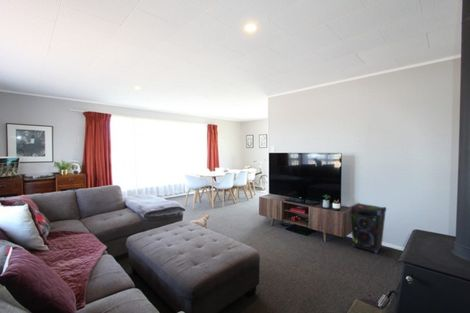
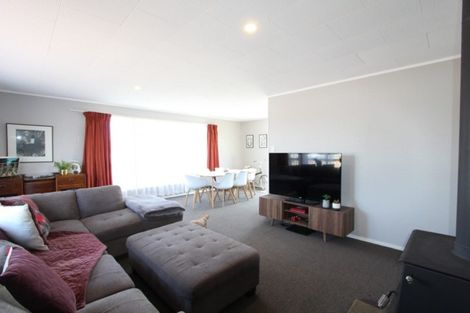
- speaker [349,202,387,254]
